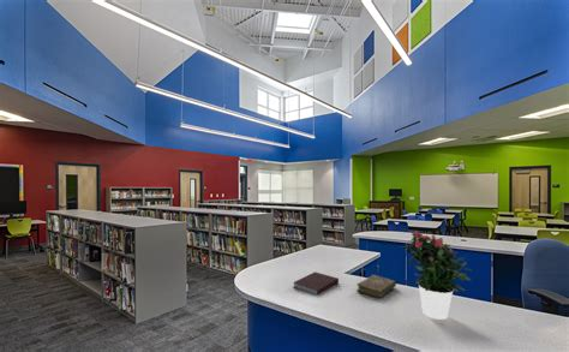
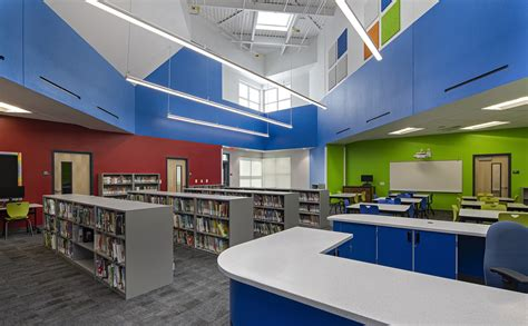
- book [355,274,397,299]
- notebook [293,270,340,296]
- potted flower [400,231,473,321]
